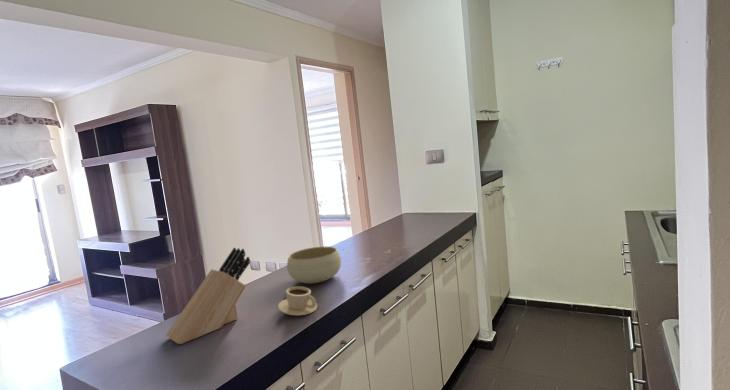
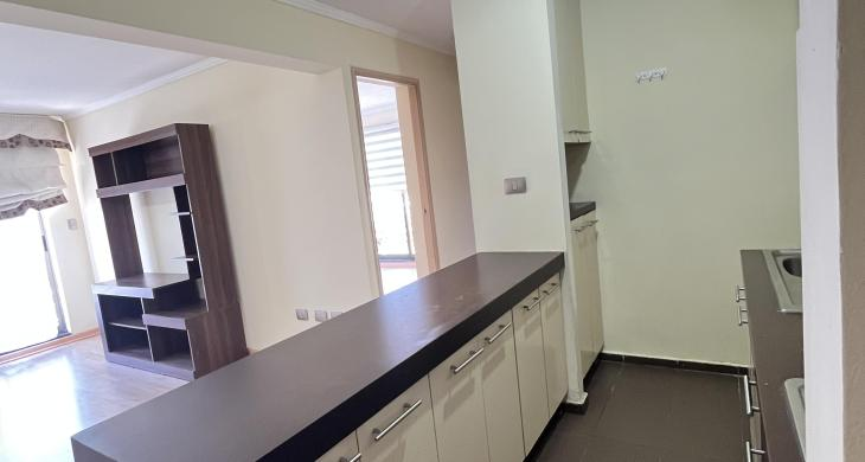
- cup [277,286,318,316]
- knife block [165,247,251,345]
- bowl [286,246,342,284]
